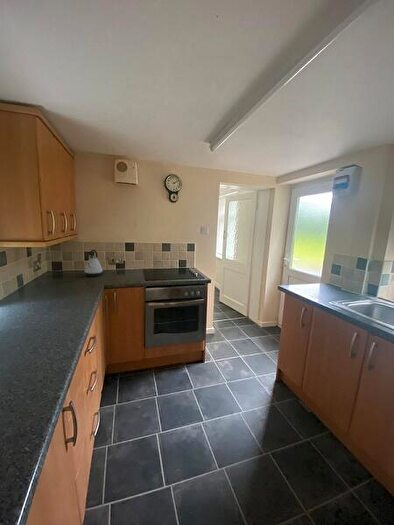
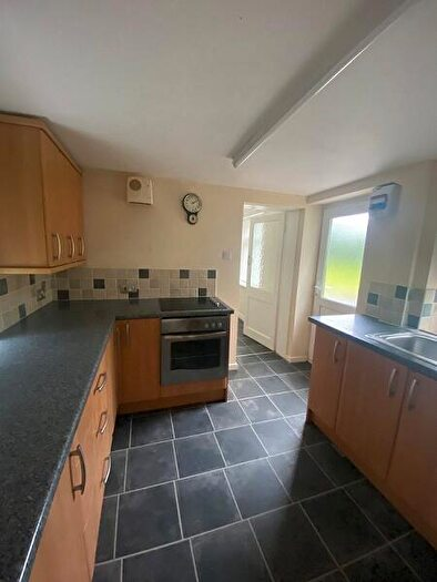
- kettle [83,249,103,278]
